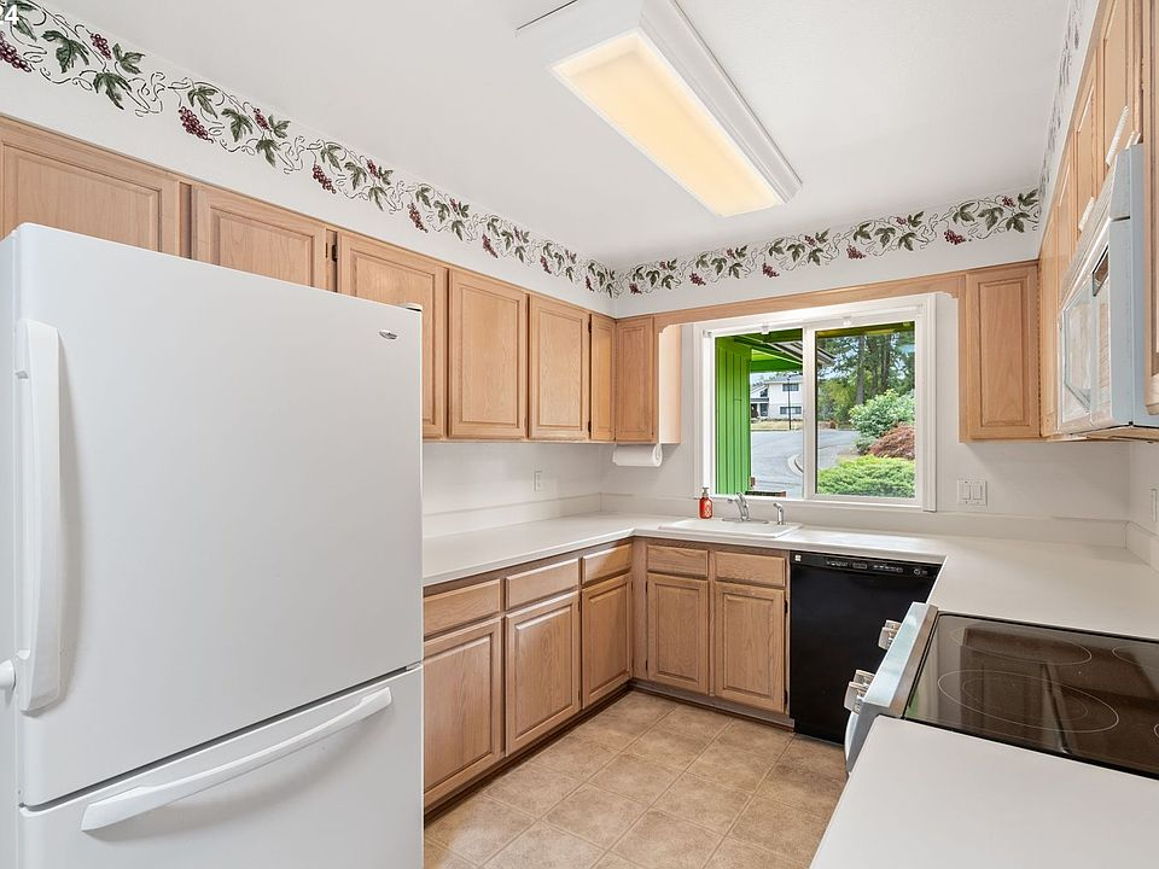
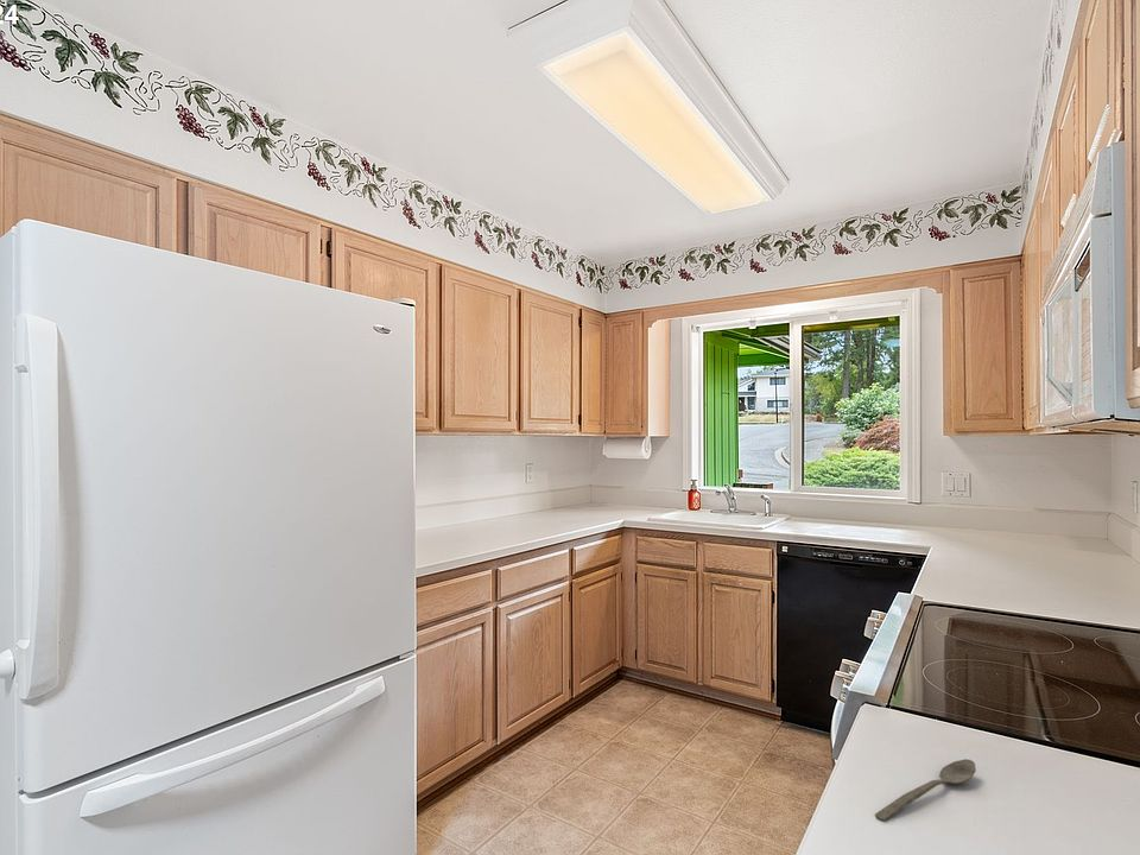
+ spoon [874,758,977,822]
